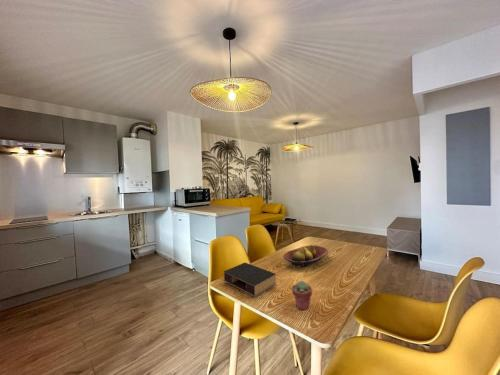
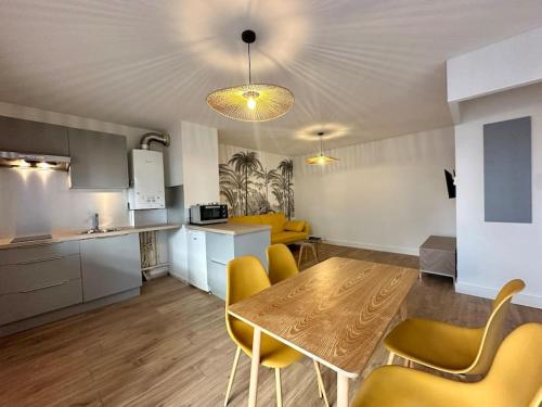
- potted succulent [291,280,313,311]
- fruit bowl [282,244,329,268]
- book [223,262,277,298]
